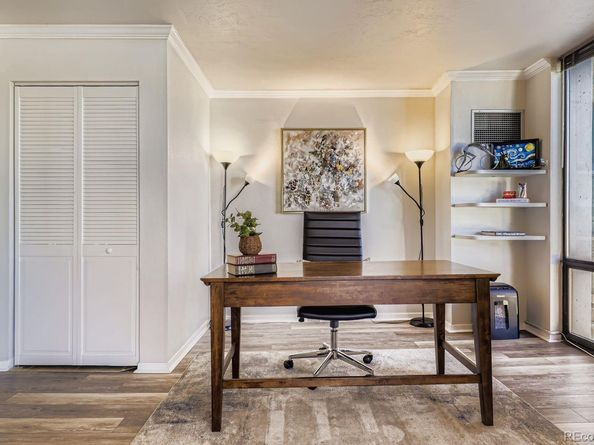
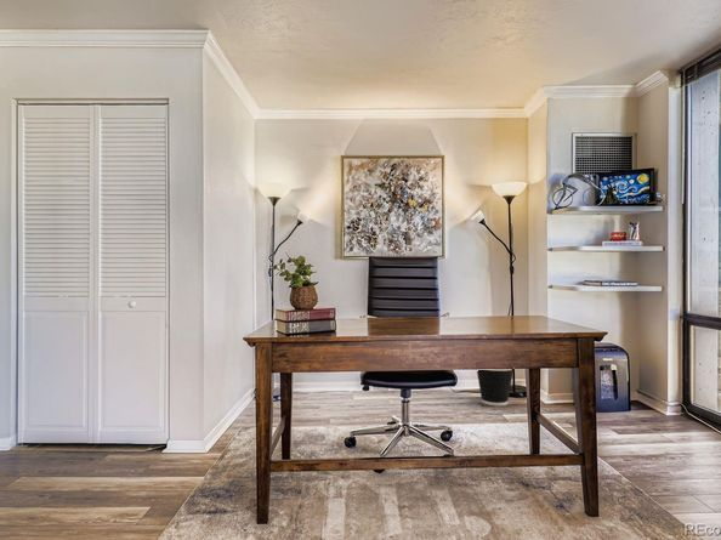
+ wastebasket [476,369,515,407]
